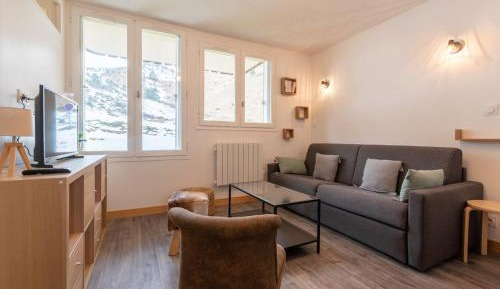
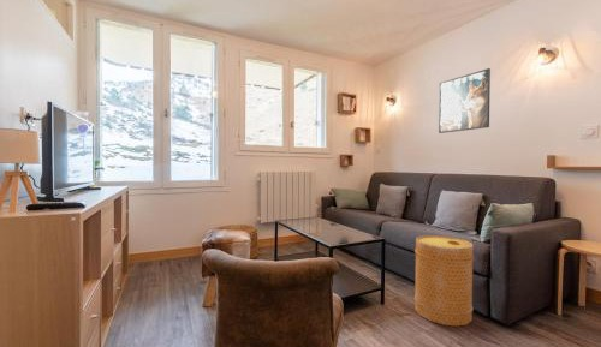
+ basket [413,234,475,328]
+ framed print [438,67,492,134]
